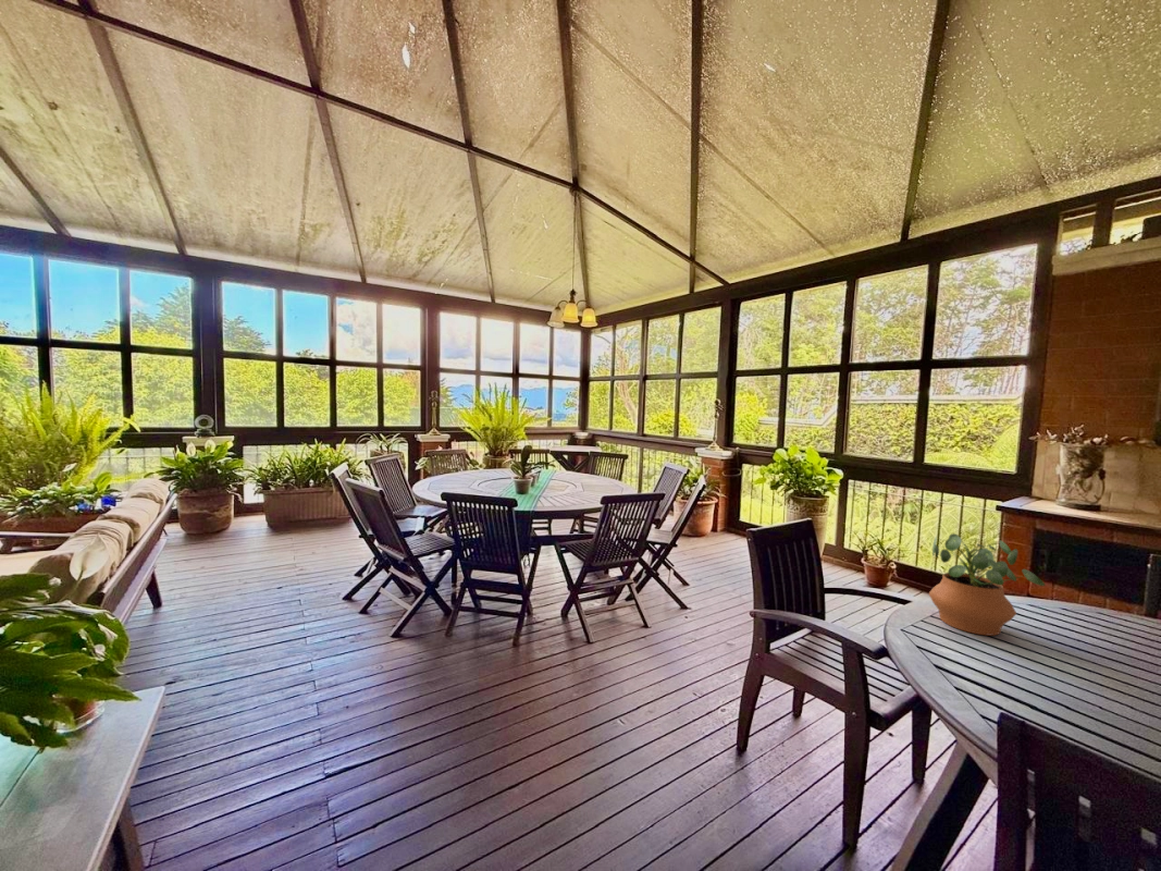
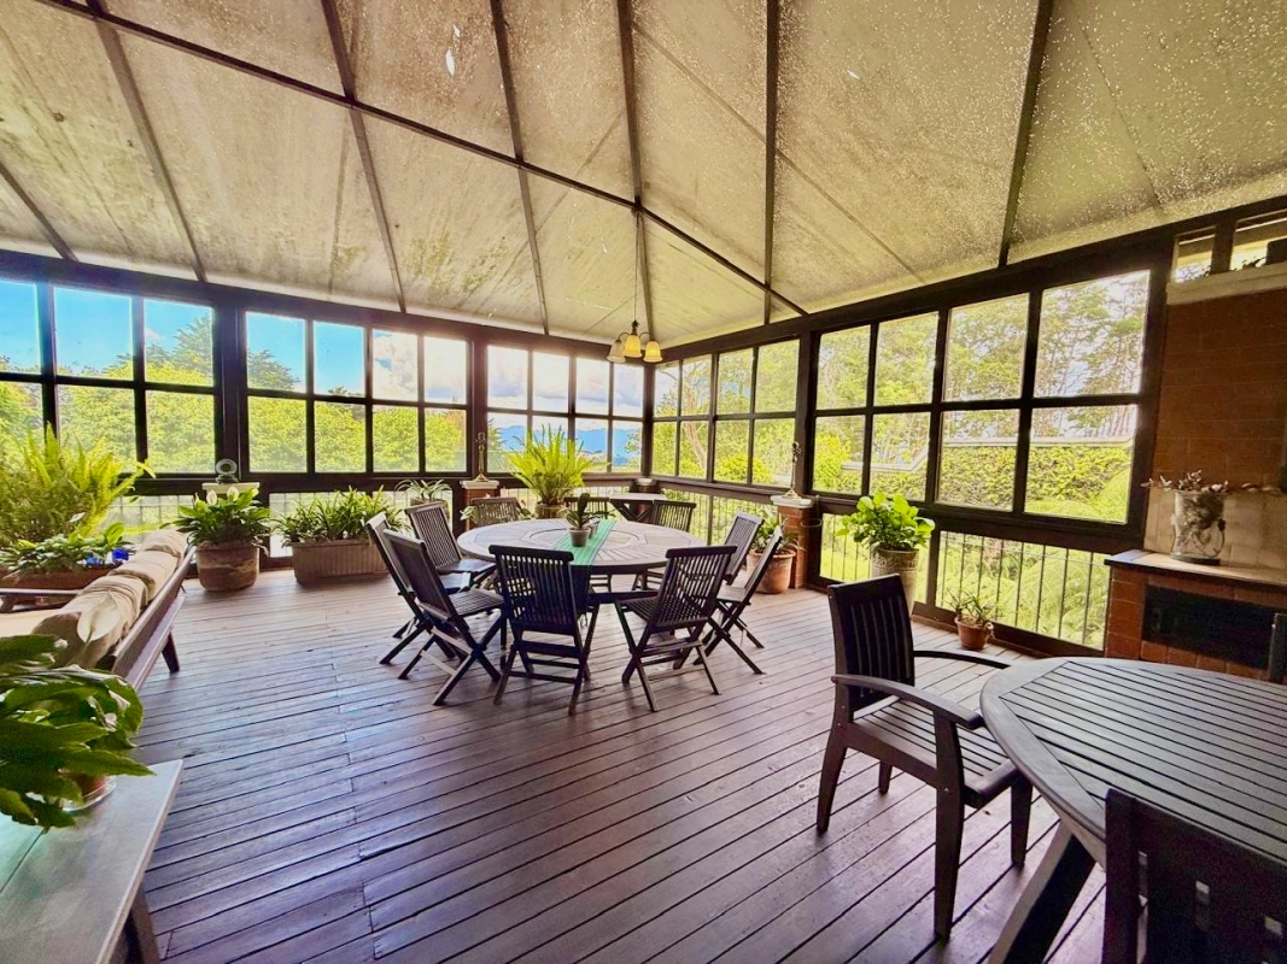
- potted plant [928,532,1046,637]
